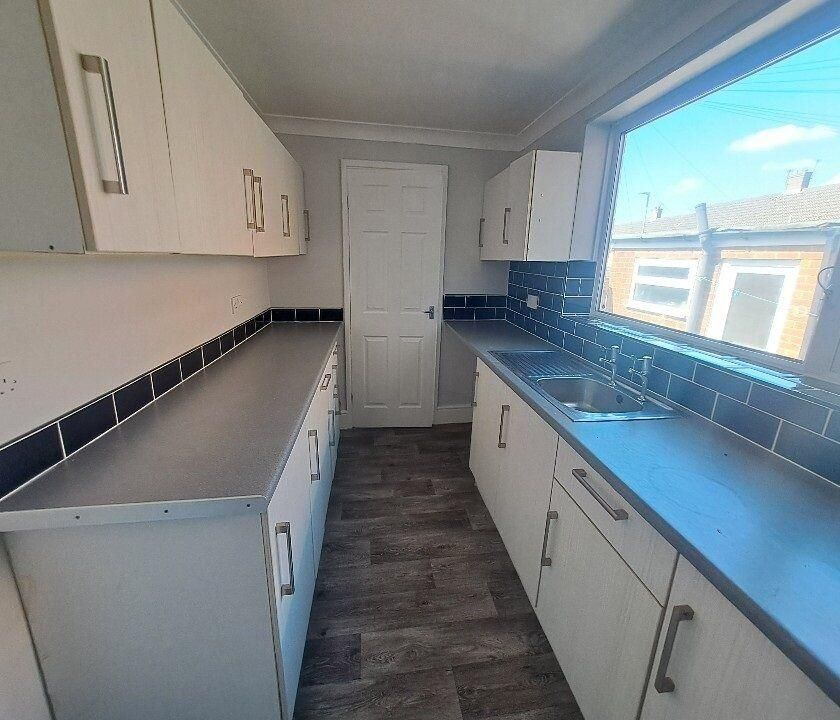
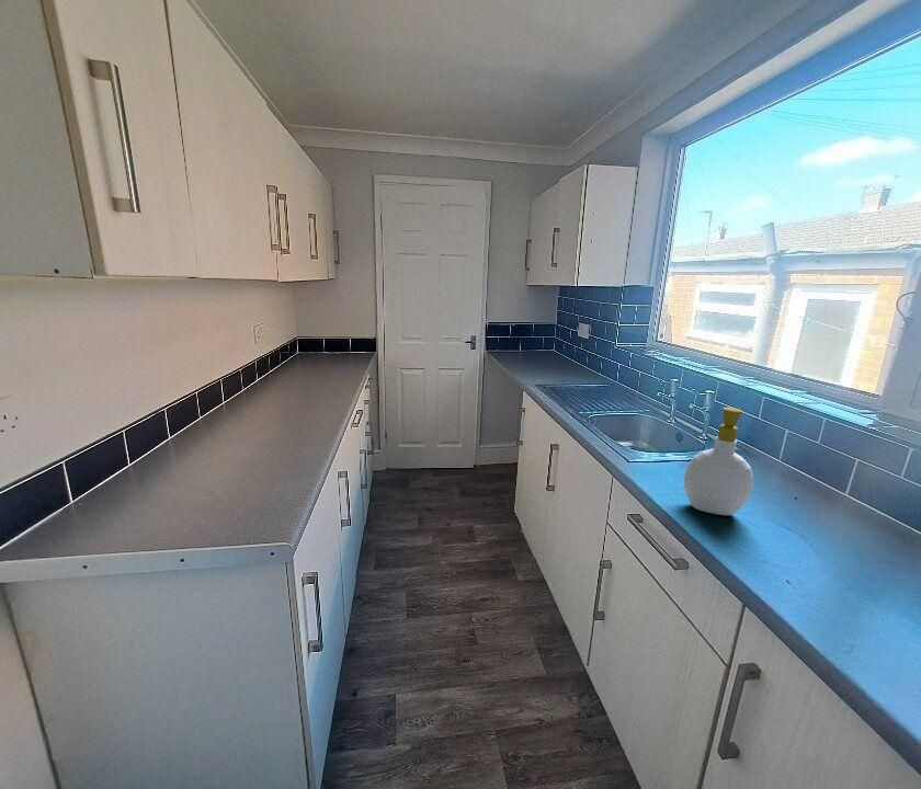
+ soap bottle [683,407,754,516]
